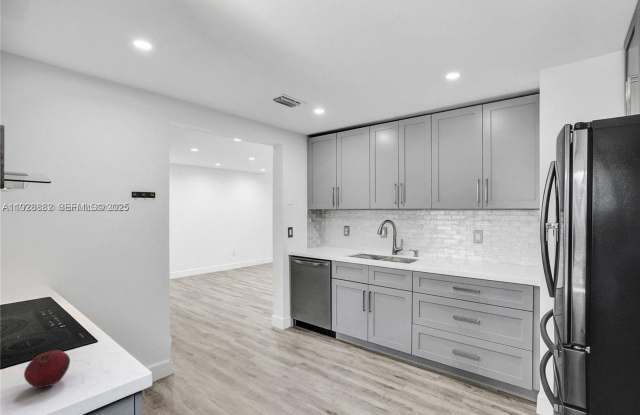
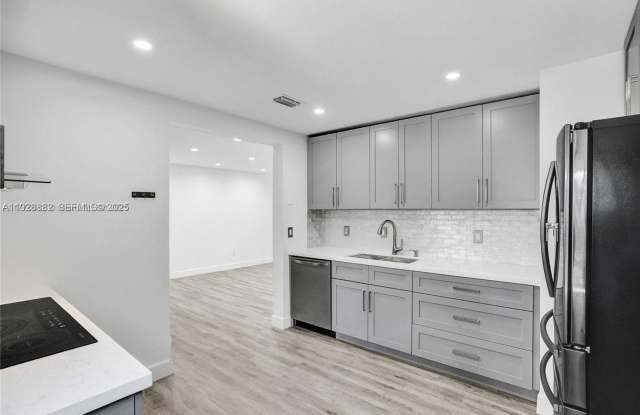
- fruit [23,349,71,389]
